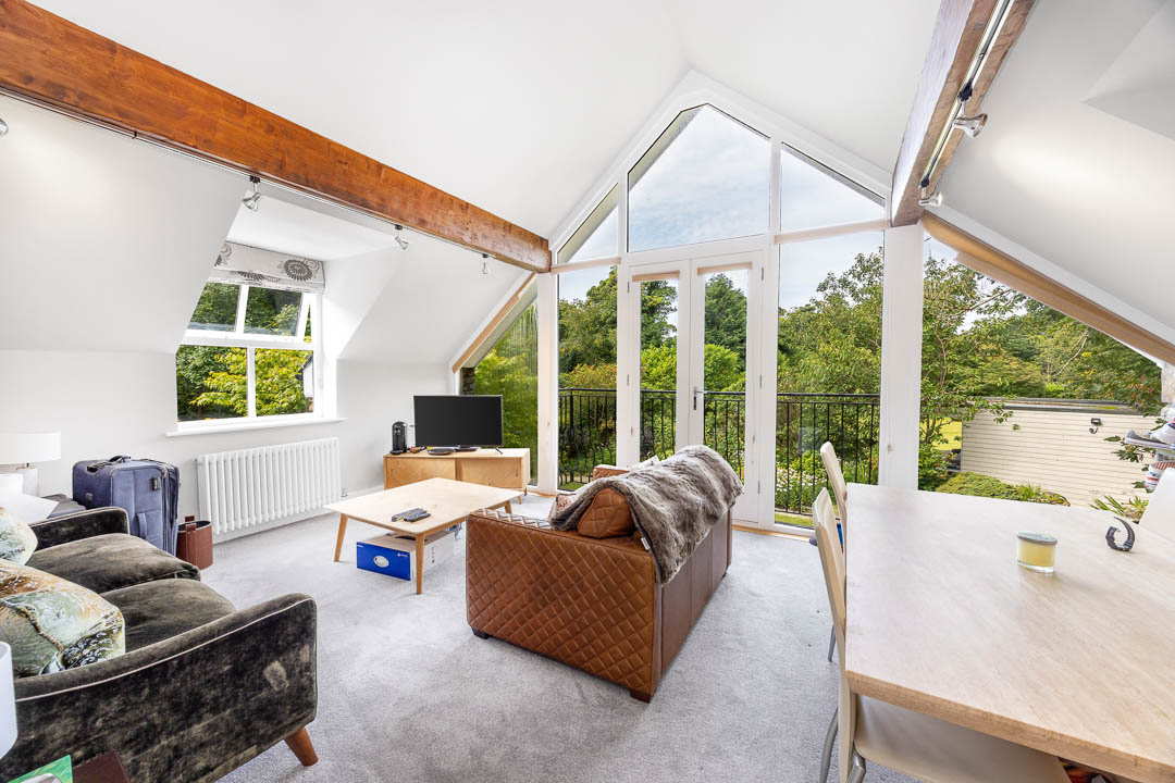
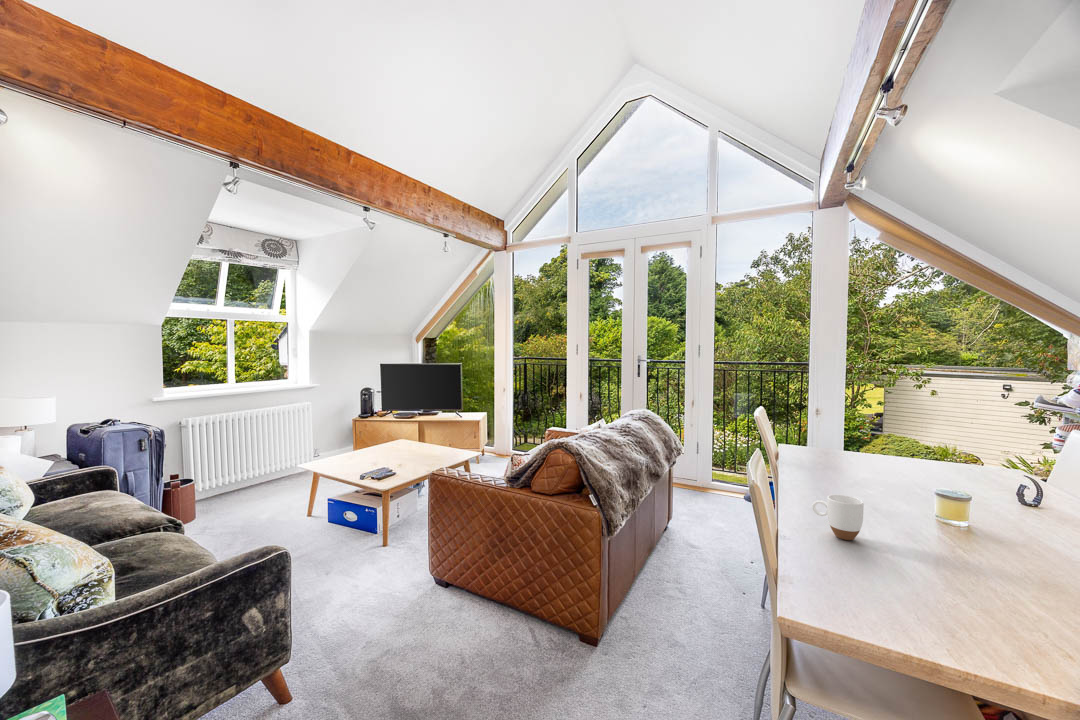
+ mug [811,494,865,541]
